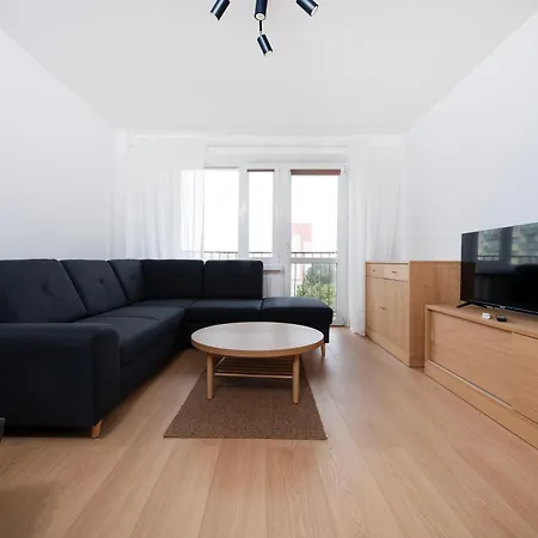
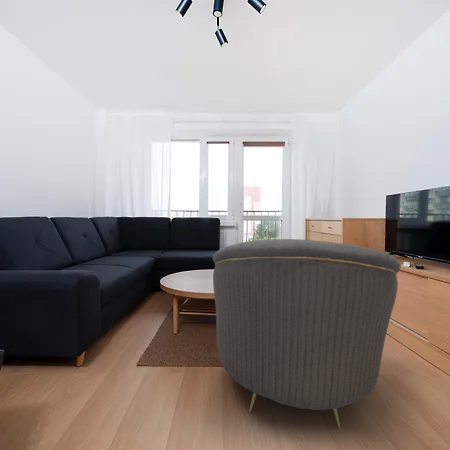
+ armchair [212,238,402,430]
